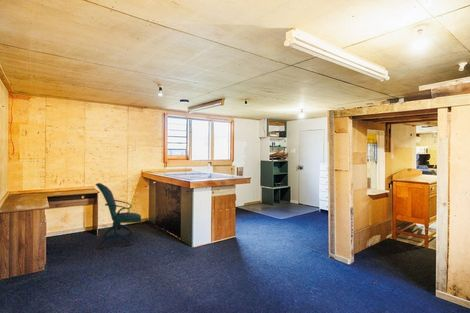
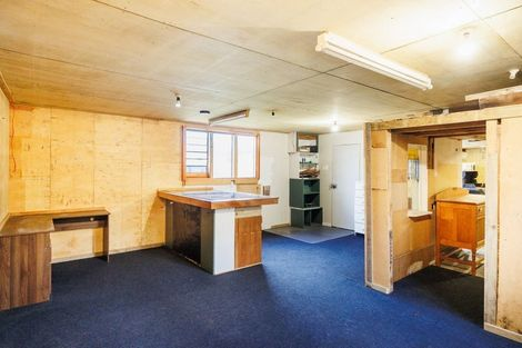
- office chair [94,182,142,249]
